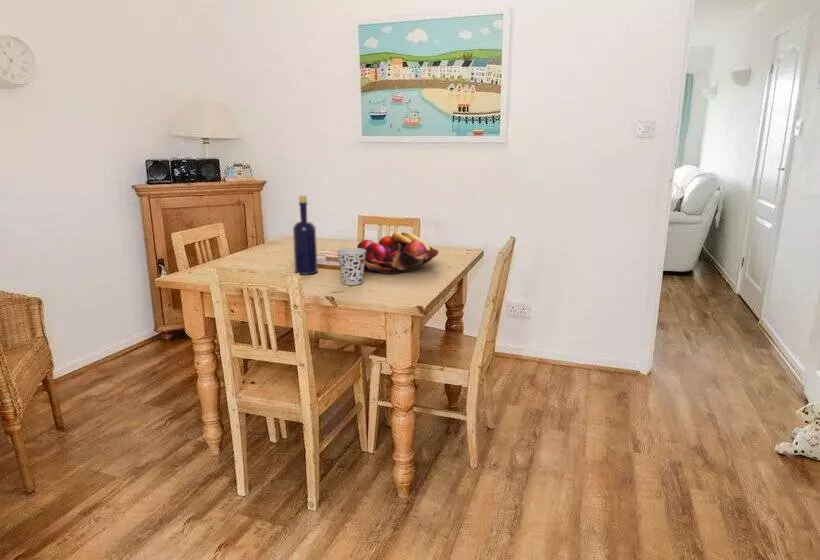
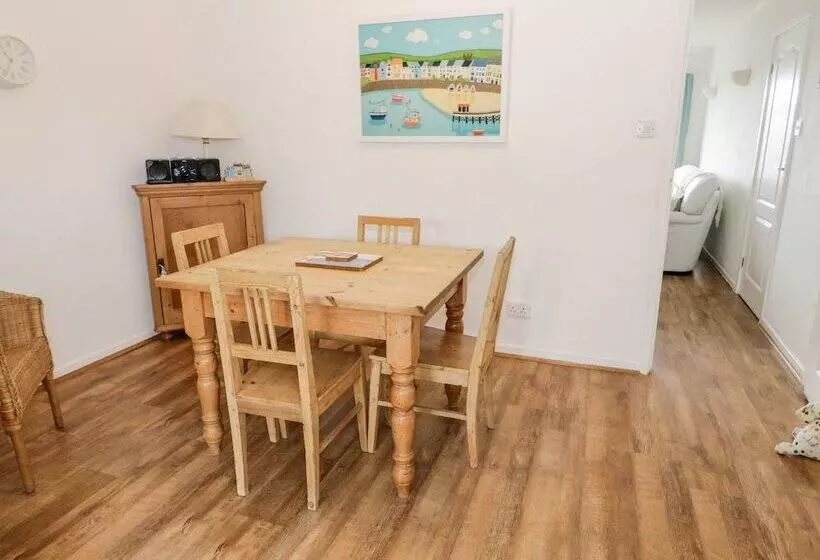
- cup [336,247,366,286]
- bottle [292,195,319,276]
- fruit basket [356,231,440,275]
